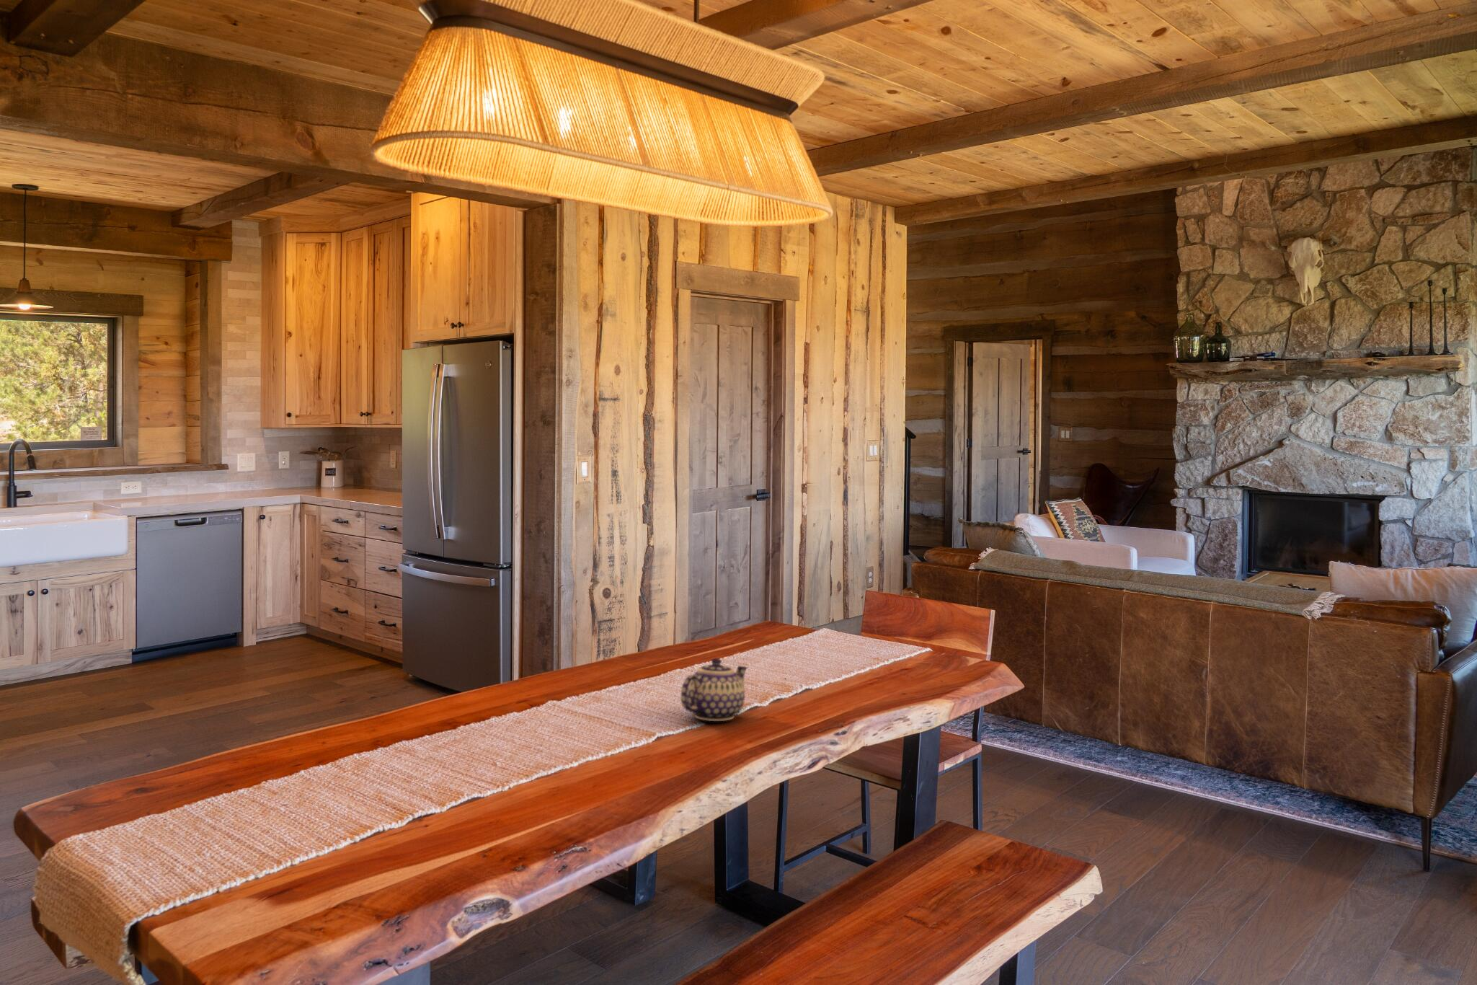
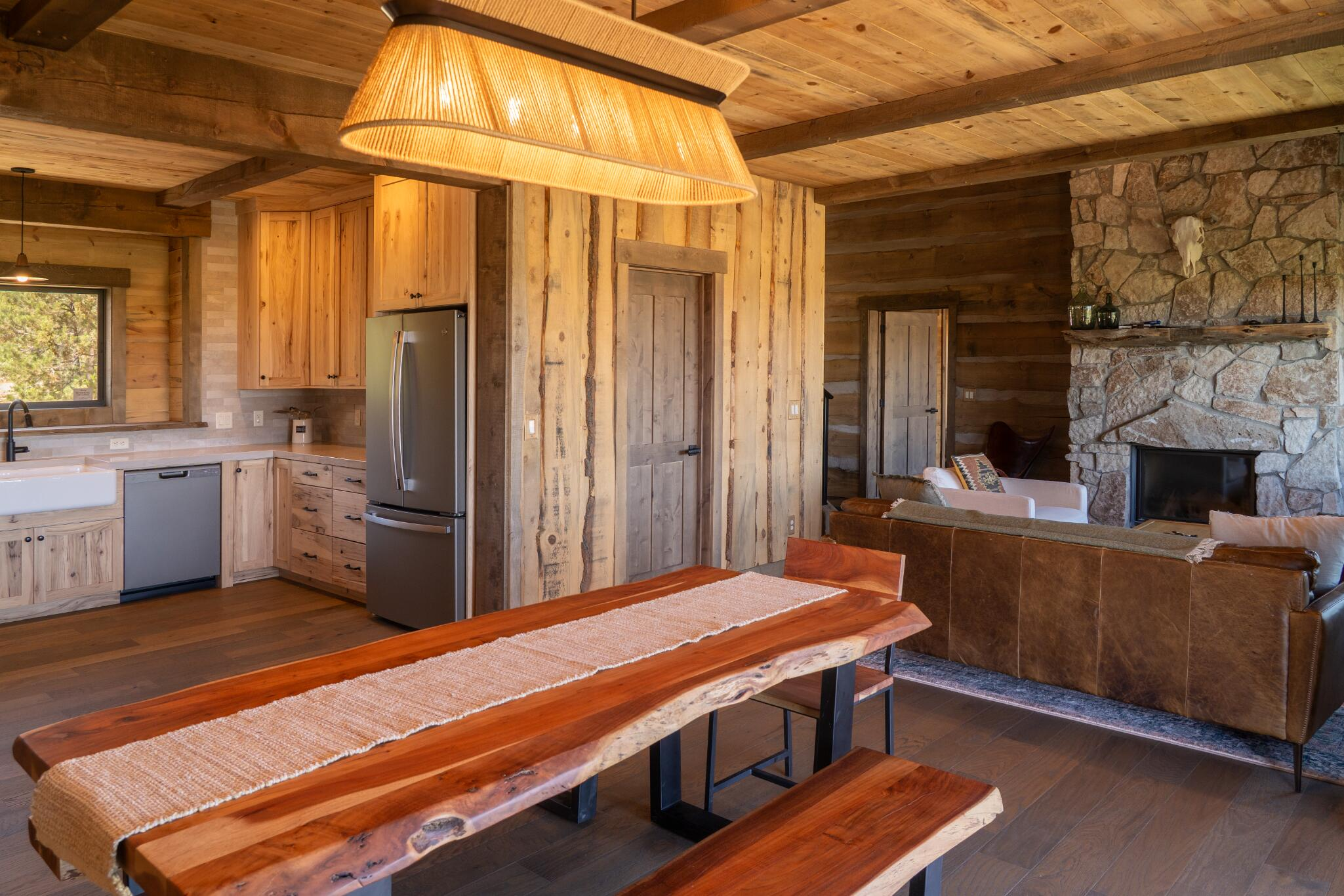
- teapot [680,657,749,722]
